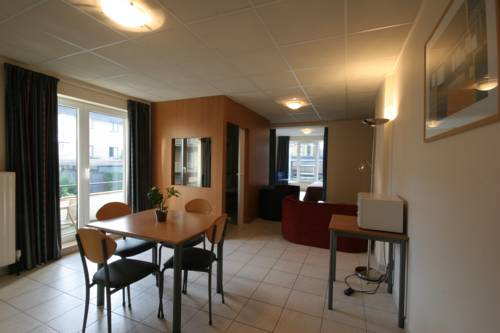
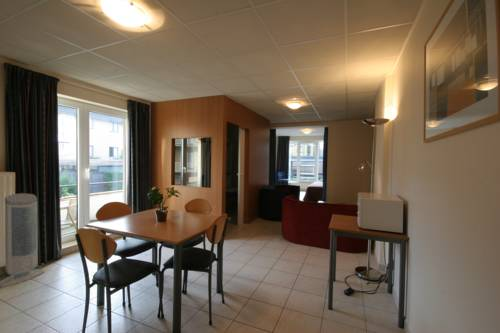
+ air purifier [0,192,46,288]
